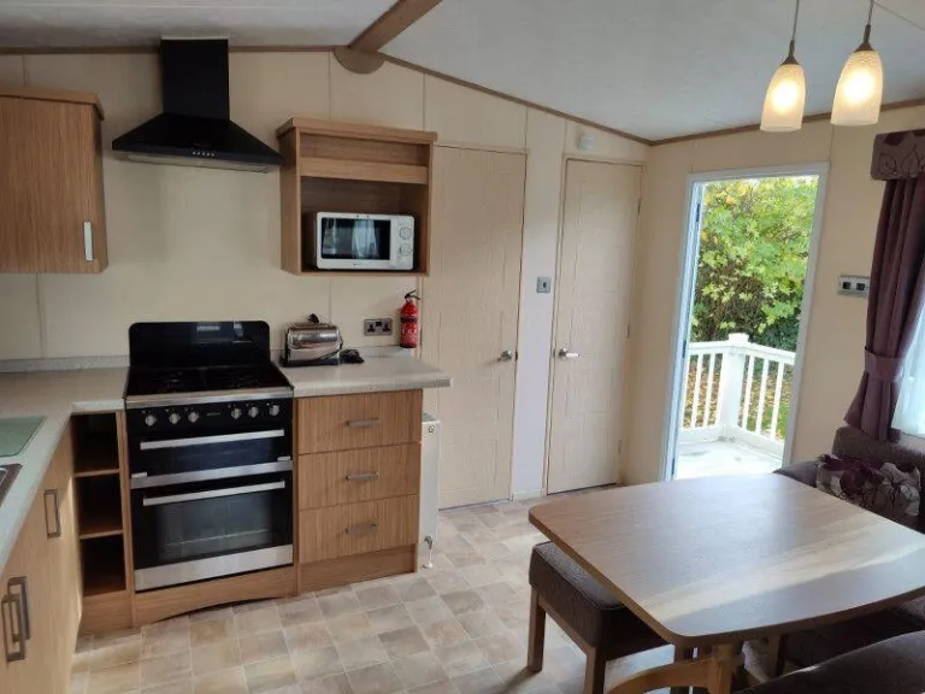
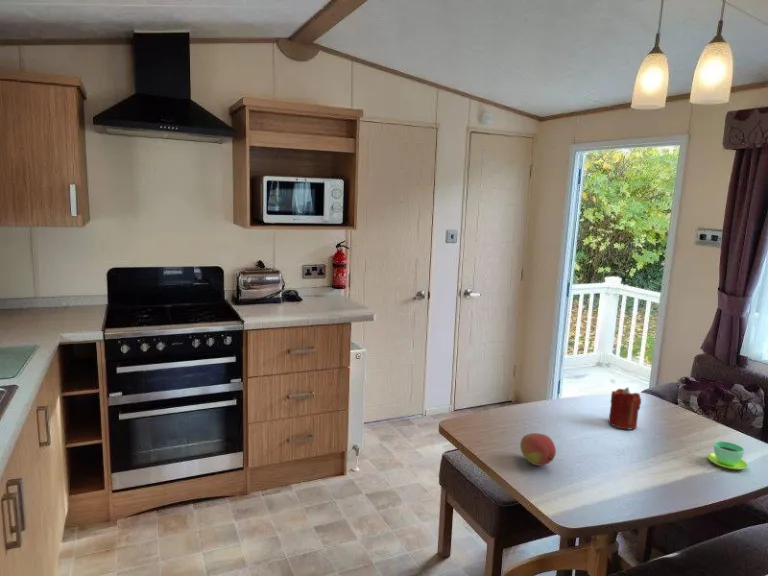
+ candle [607,387,642,430]
+ cup [706,440,749,471]
+ fruit [519,432,557,467]
